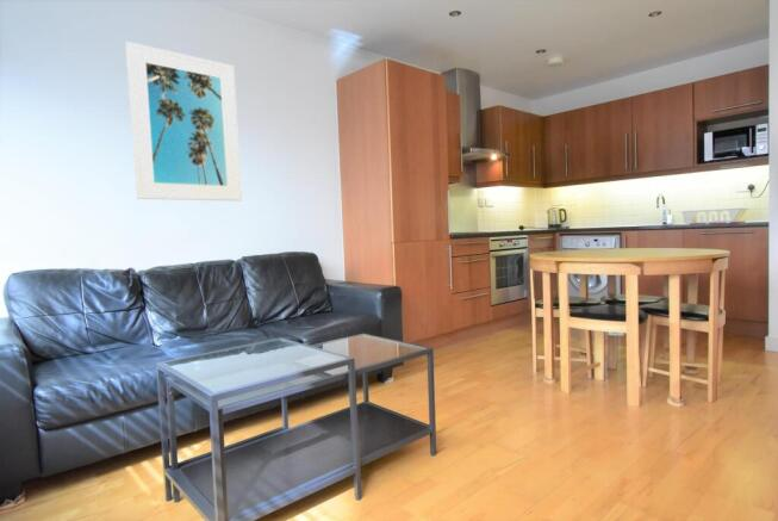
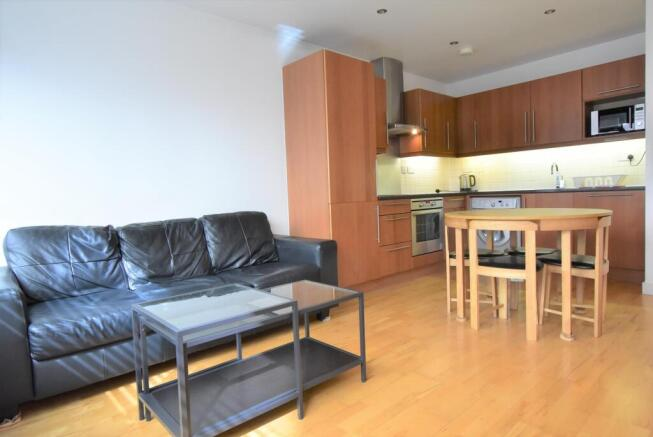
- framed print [124,41,243,201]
